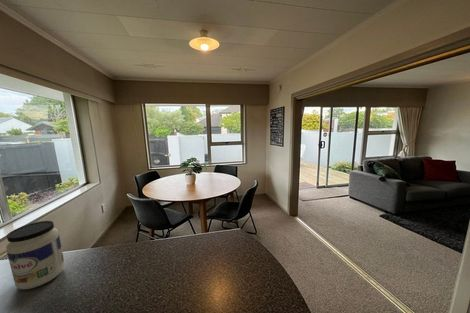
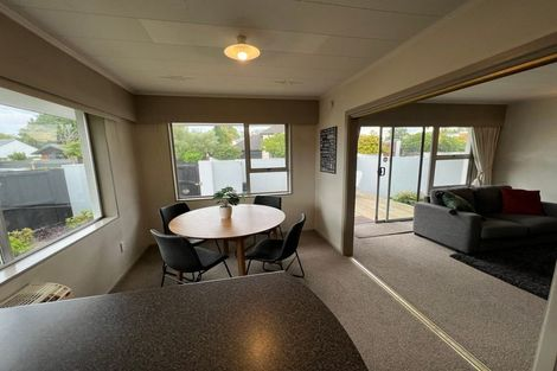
- jar [5,220,65,290]
